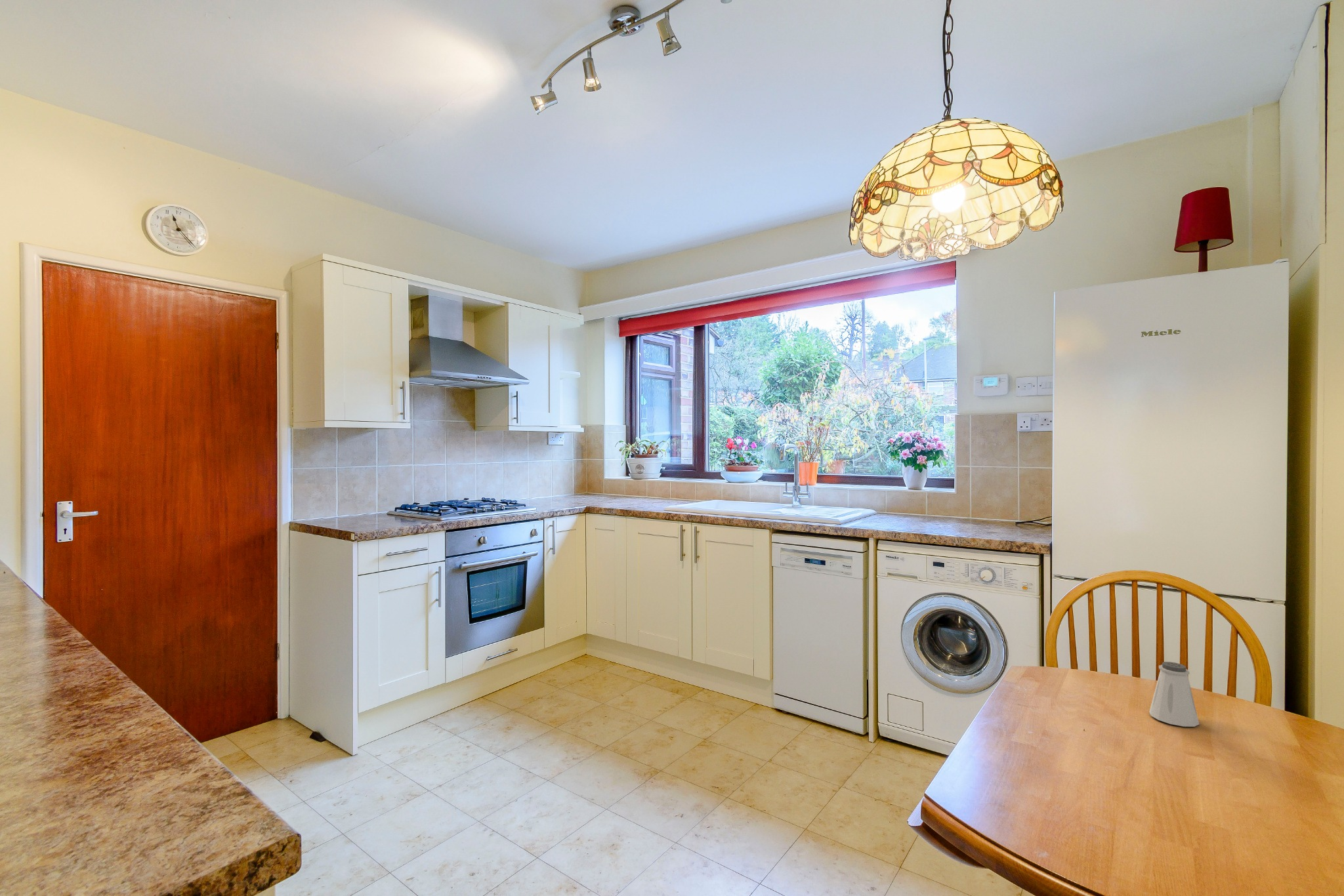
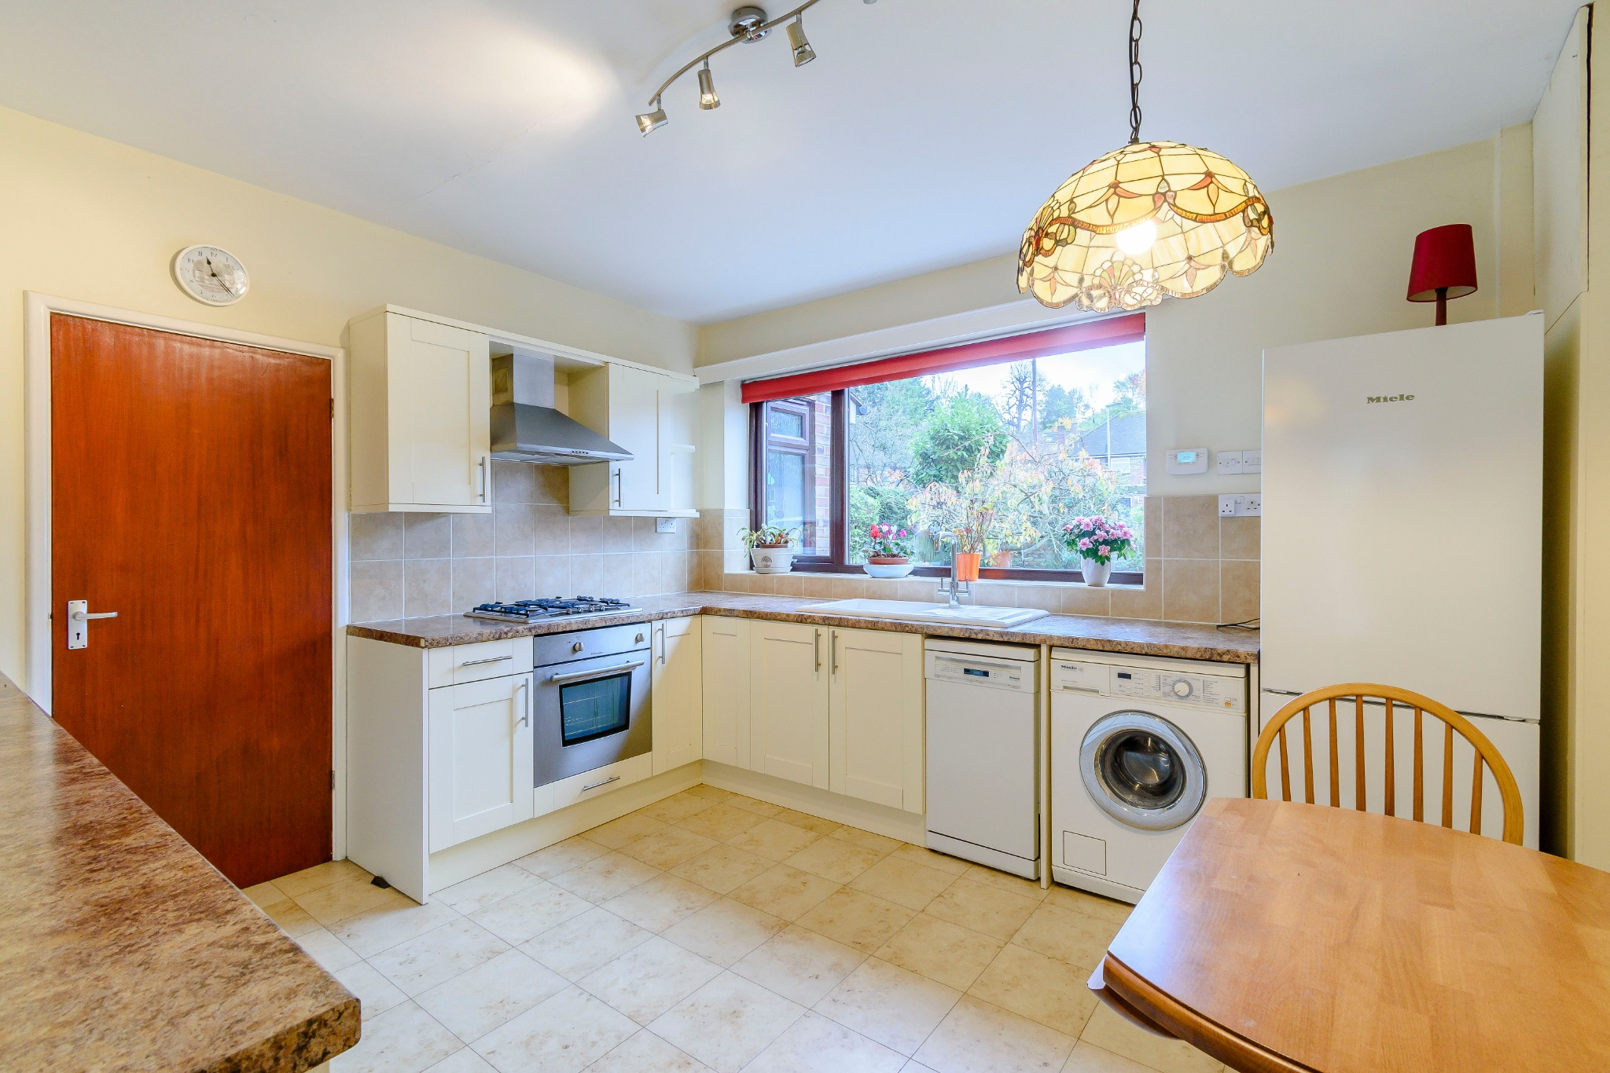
- saltshaker [1149,661,1200,727]
